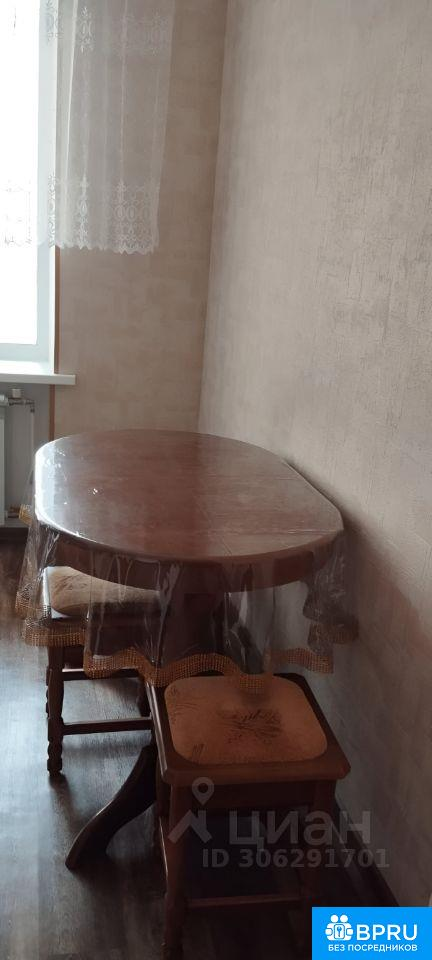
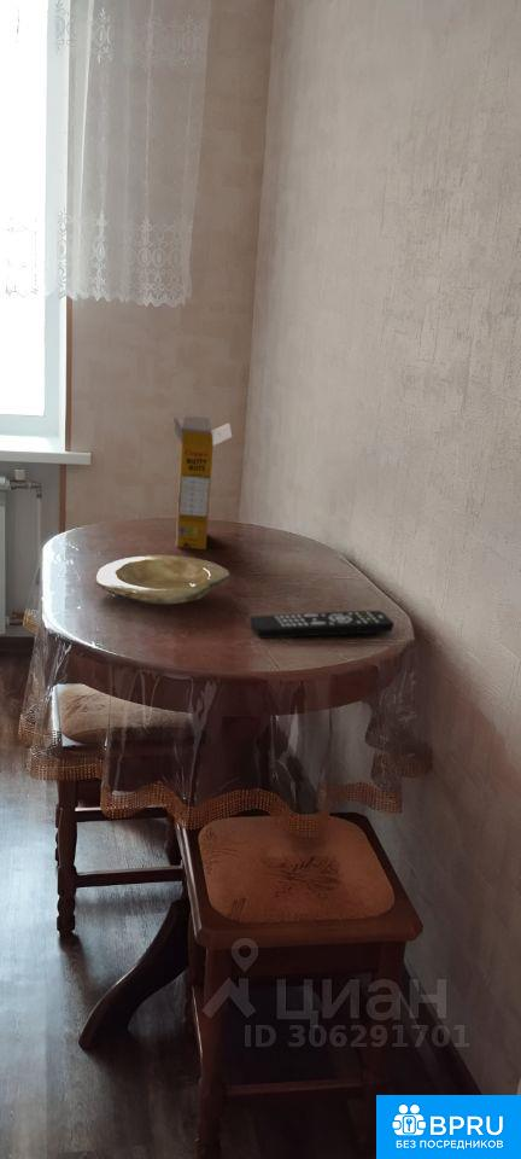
+ cereal box [172,414,233,551]
+ plate [93,554,230,606]
+ remote control [248,610,396,640]
